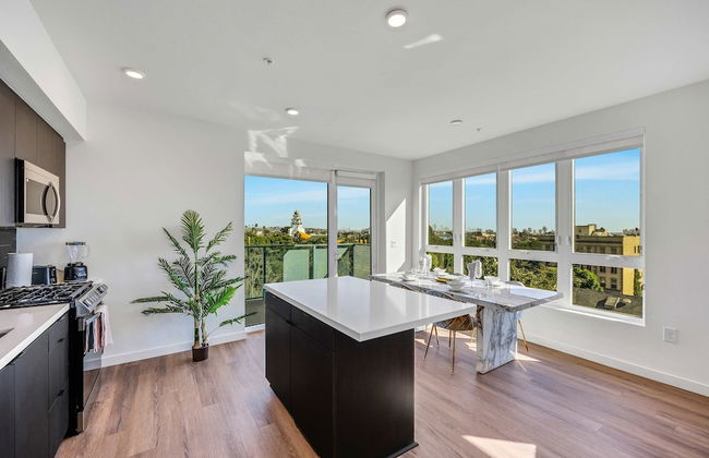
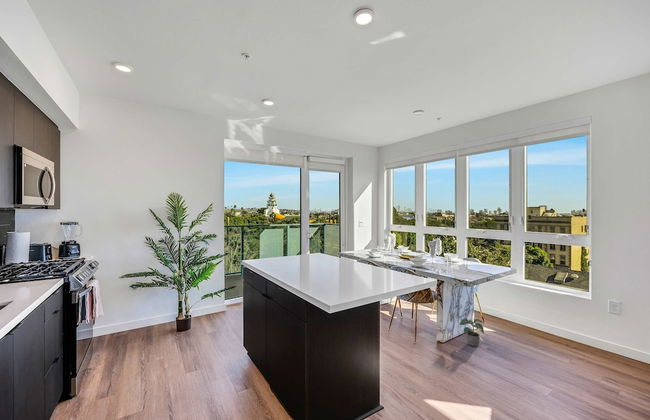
+ potted plant [459,317,485,348]
